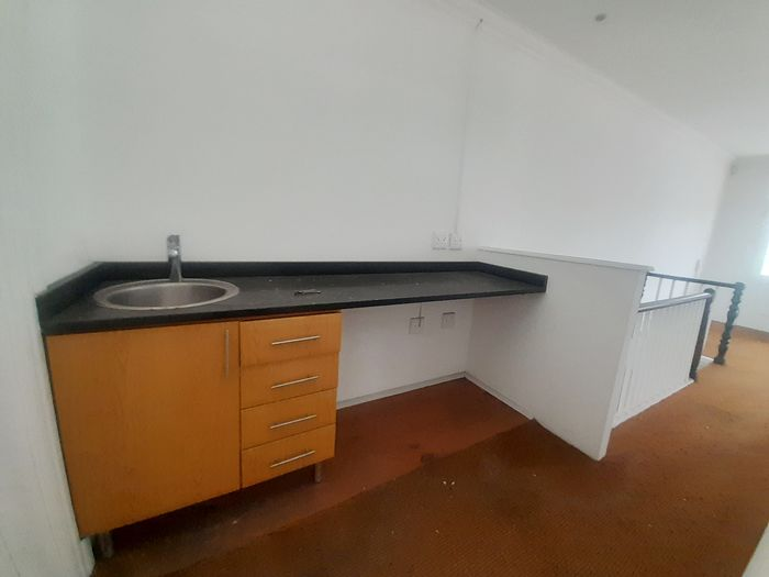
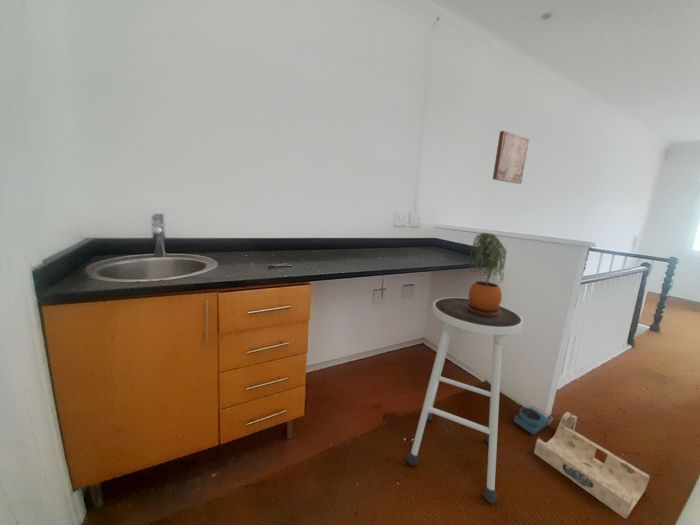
+ wall art [492,130,530,185]
+ architectural model [533,408,652,520]
+ stool [406,296,524,504]
+ potted plant [466,231,507,316]
+ lantern [513,404,554,436]
